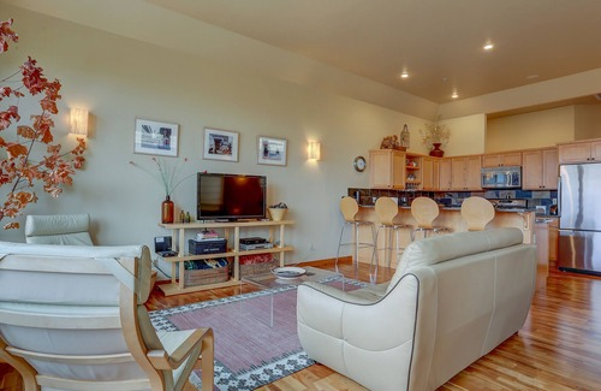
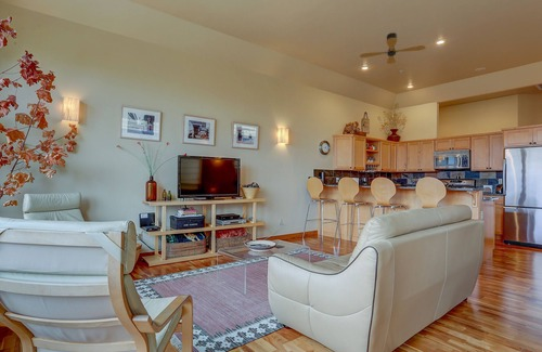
+ ceiling fan [359,31,427,65]
